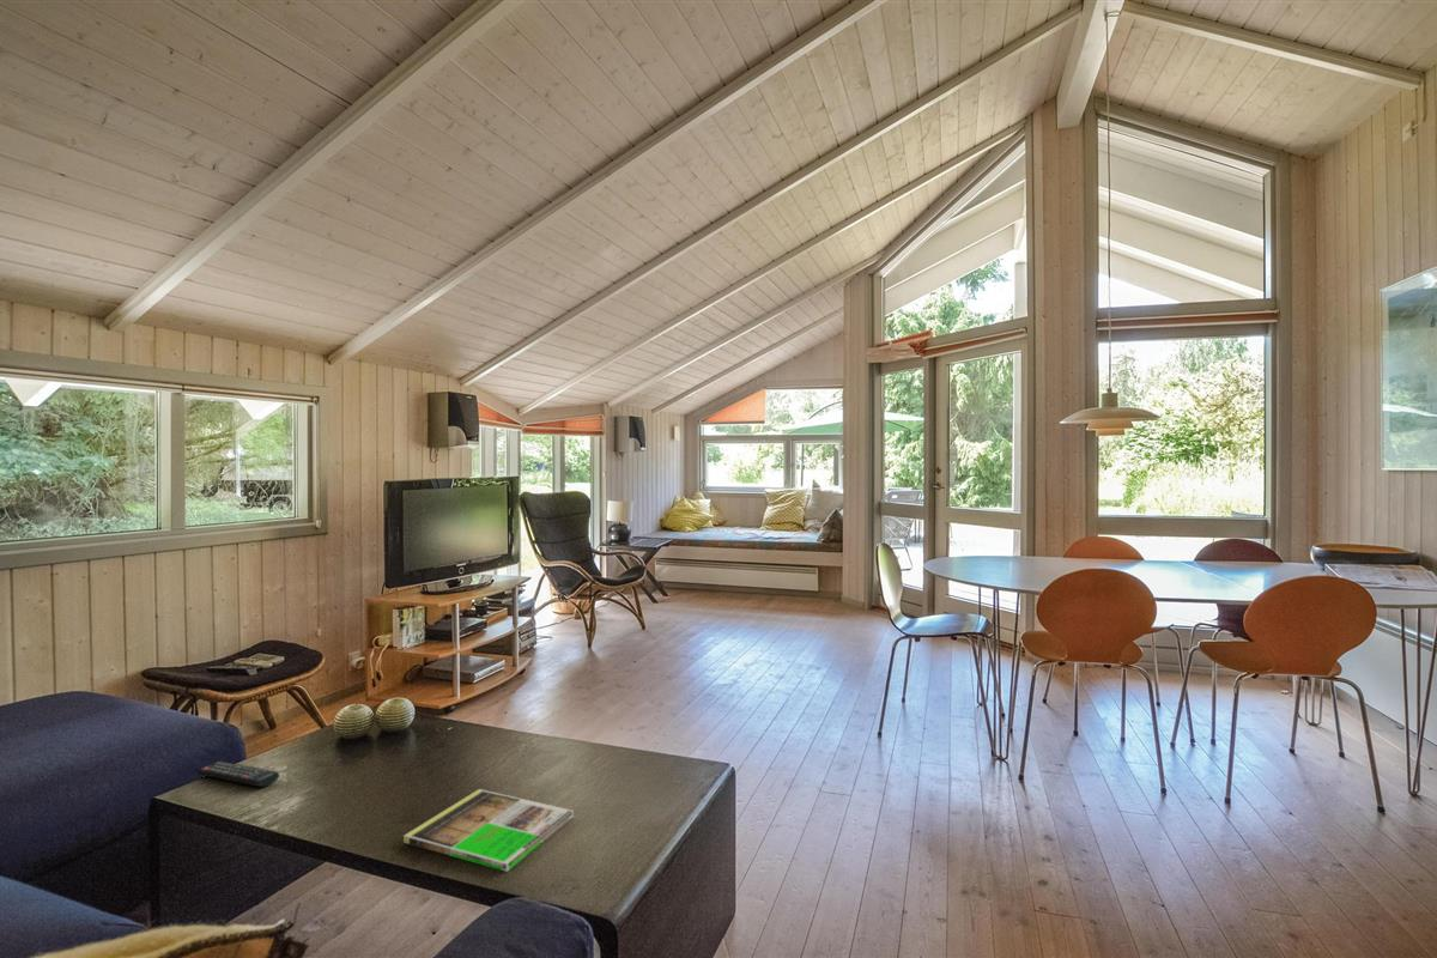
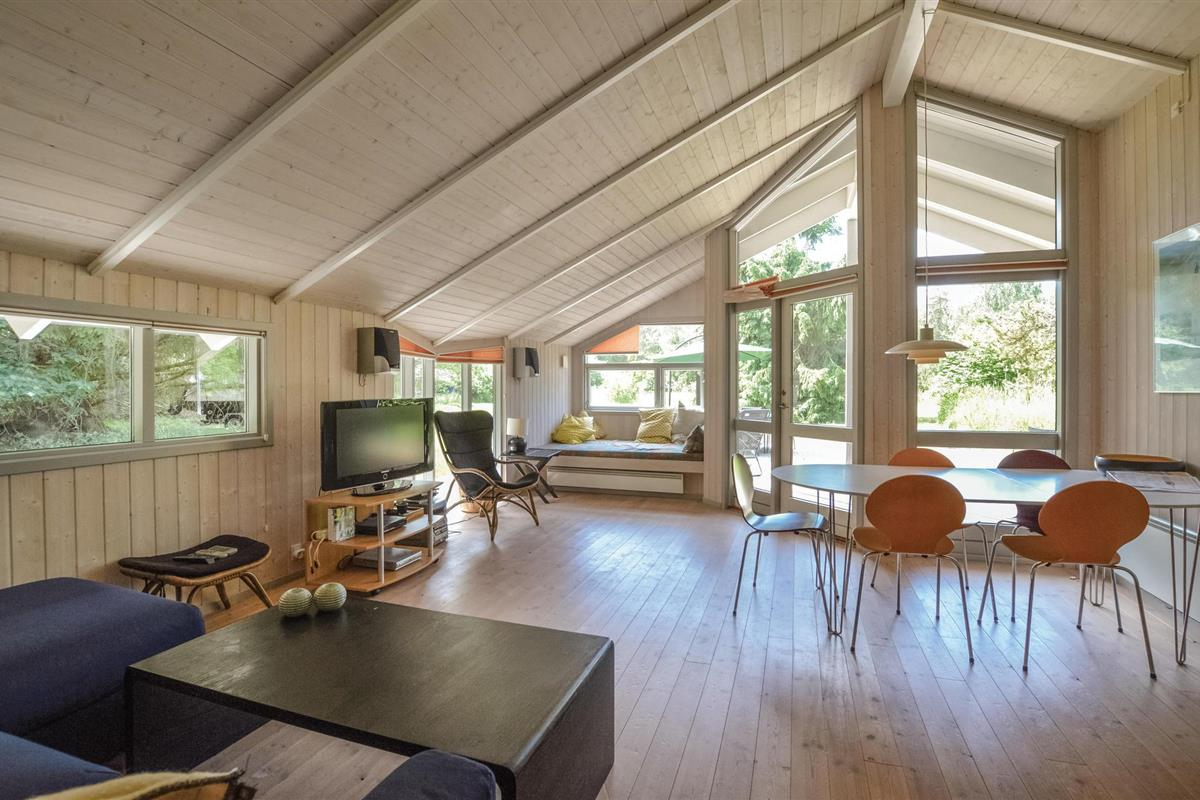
- remote control [195,760,280,788]
- magazine [402,788,575,873]
